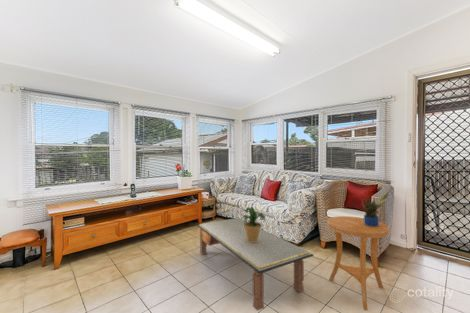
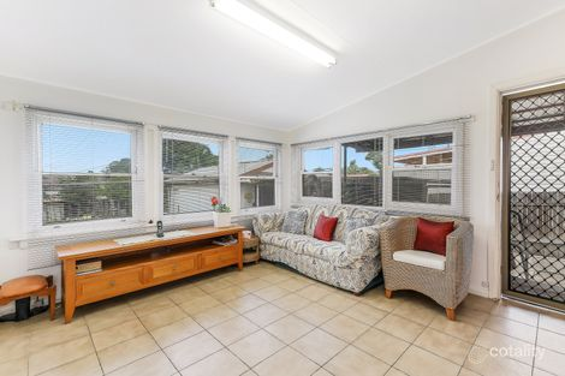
- potted plant [238,206,271,242]
- potted plant [361,191,390,227]
- side table [326,215,390,311]
- coffee table [196,217,315,311]
